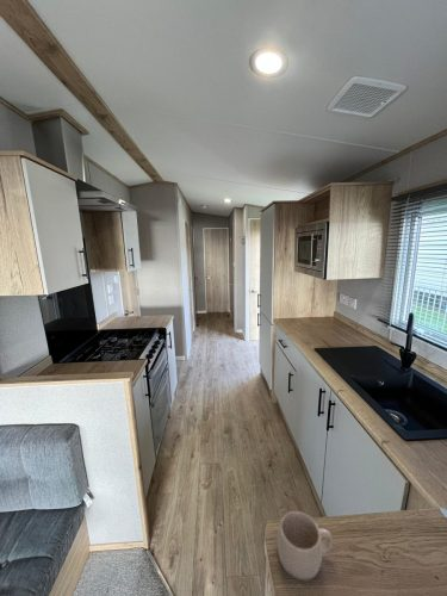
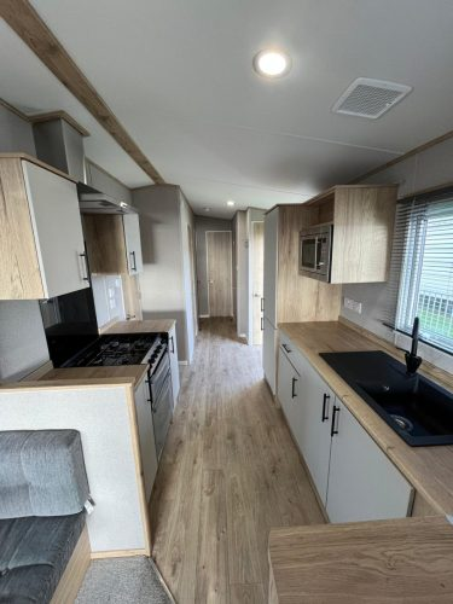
- mug [275,510,334,582]
